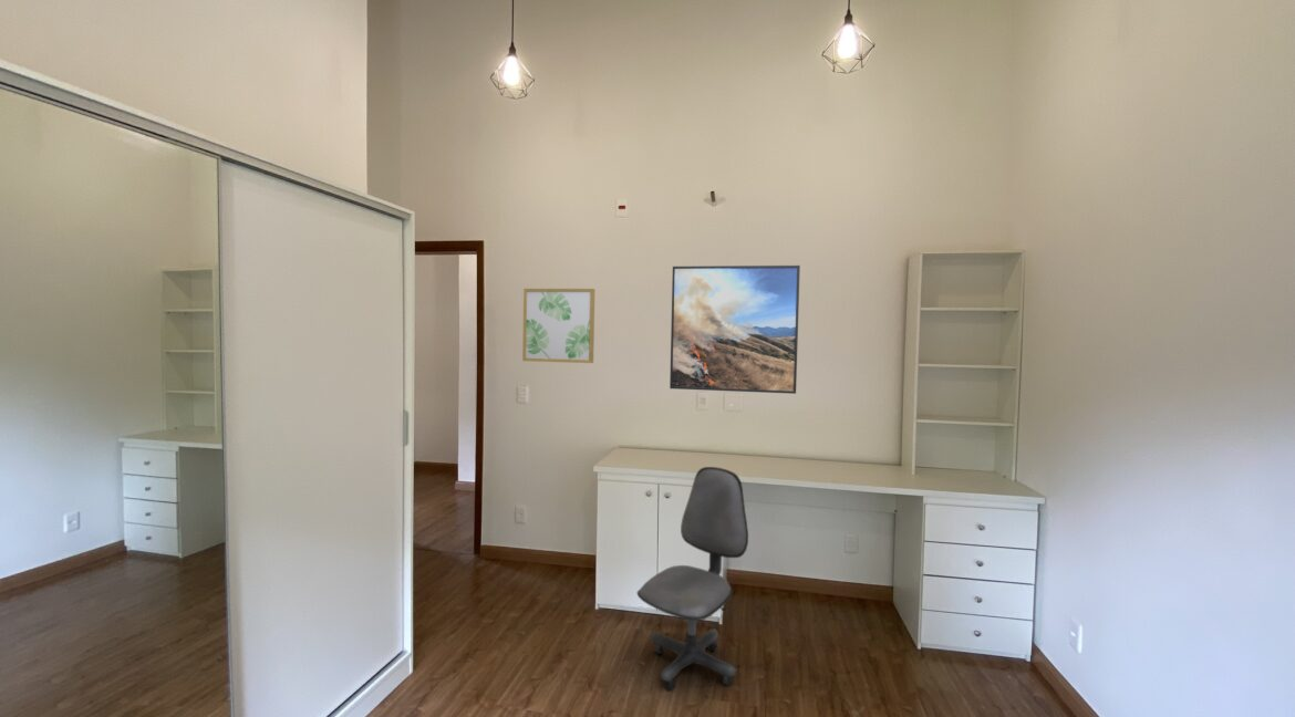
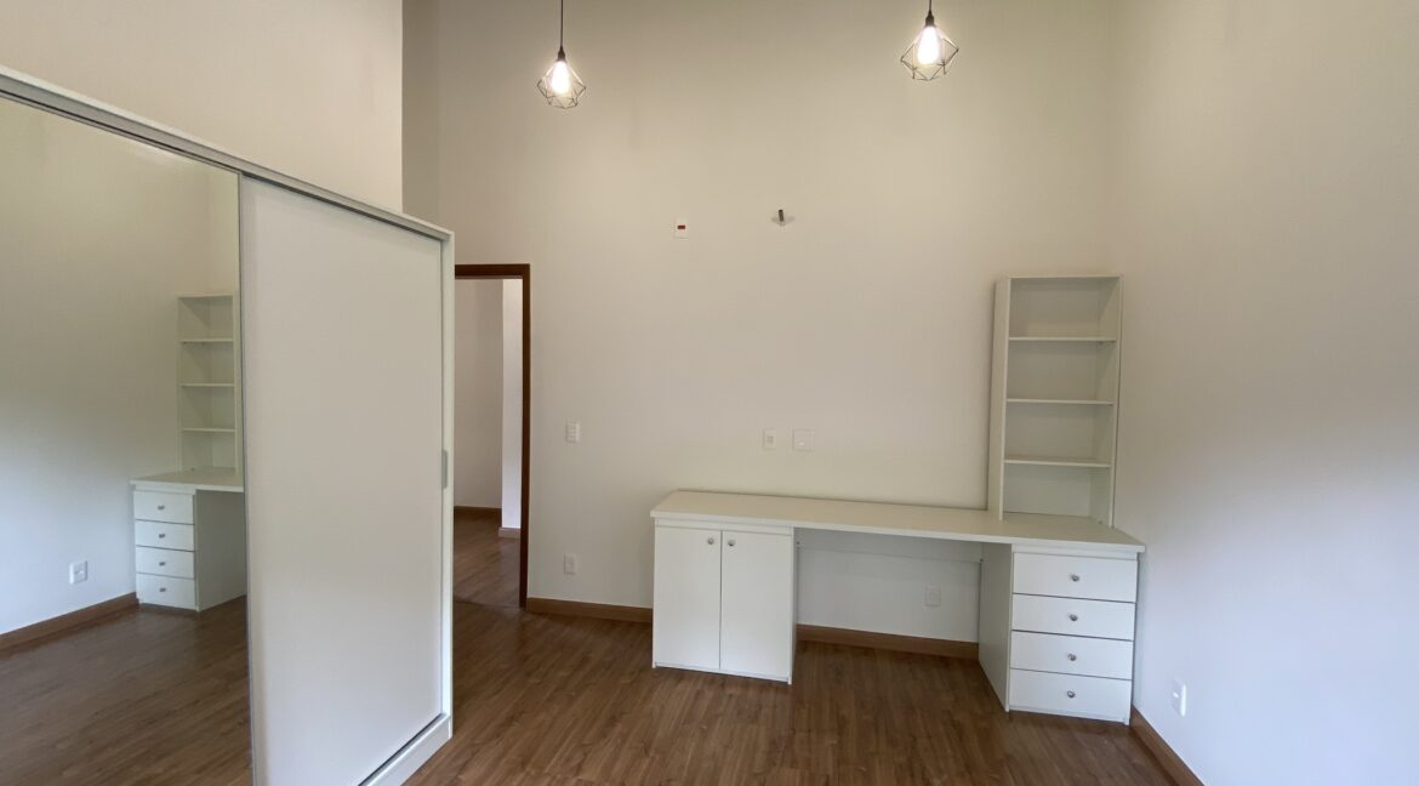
- wall art [521,288,595,364]
- office chair [635,466,749,692]
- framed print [669,264,801,395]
